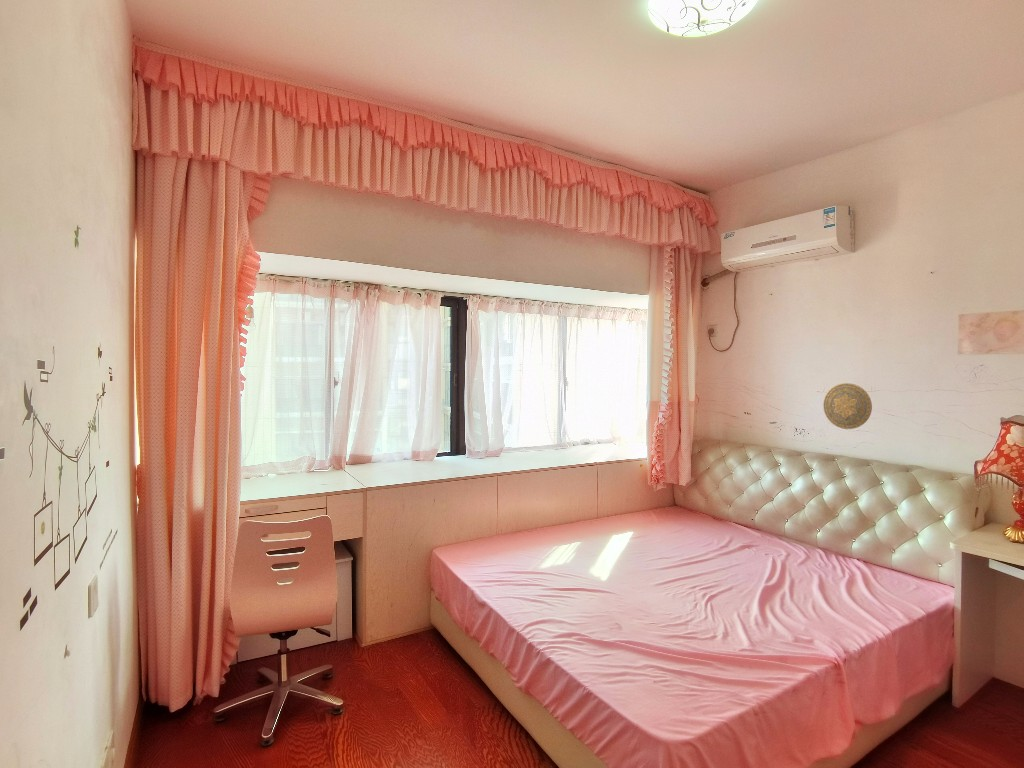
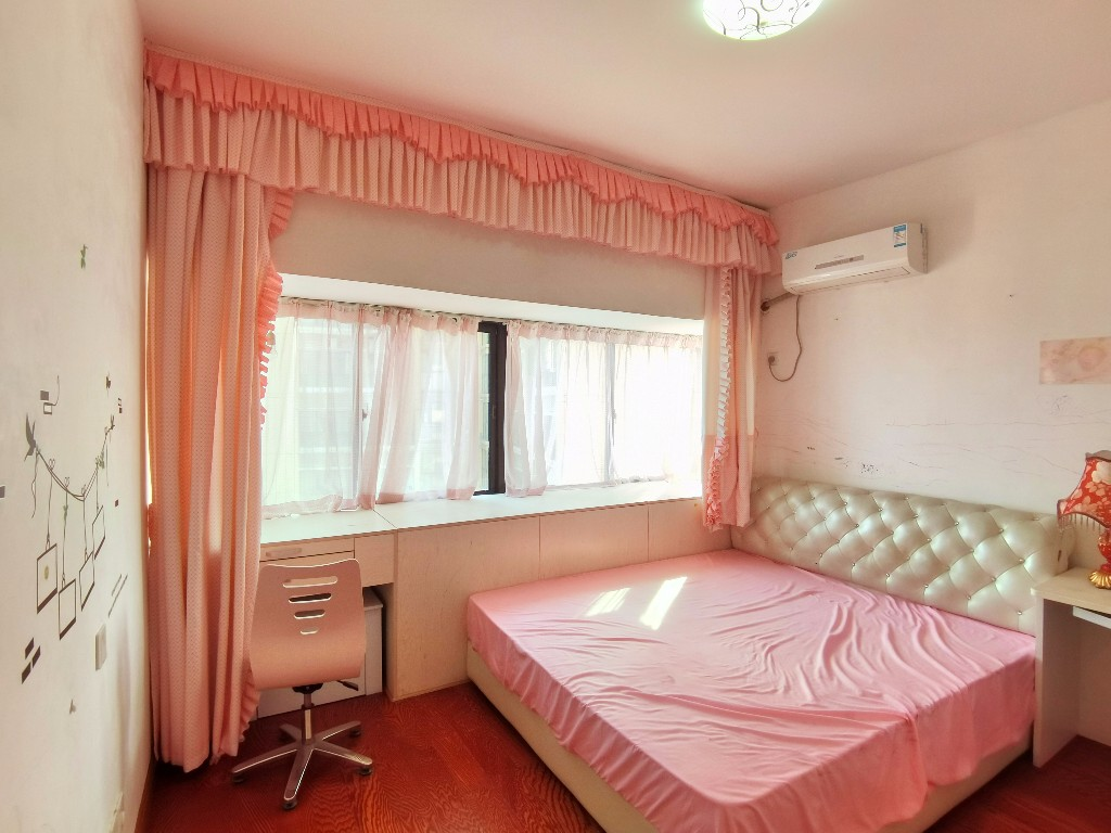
- decorative plate [822,382,873,430]
